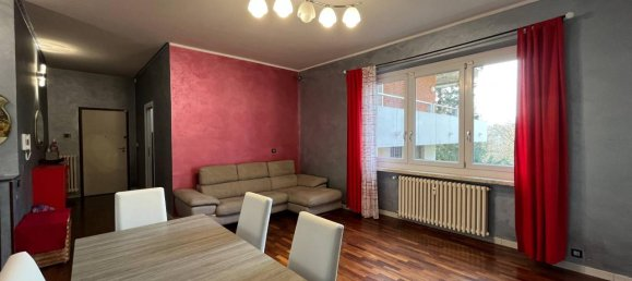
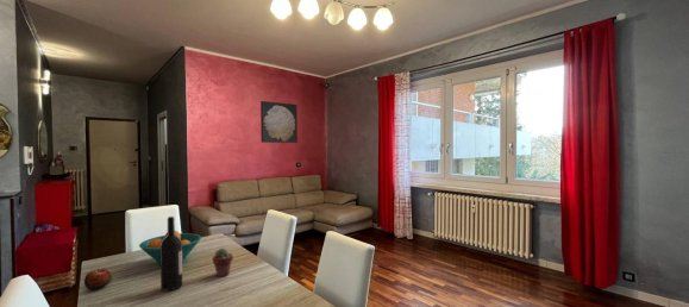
+ wall art [259,100,299,144]
+ fruit bowl [138,230,202,267]
+ apple [83,268,112,290]
+ wine bottle [159,215,183,292]
+ potted succulent [212,248,234,277]
